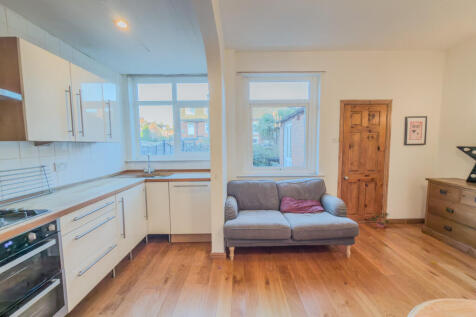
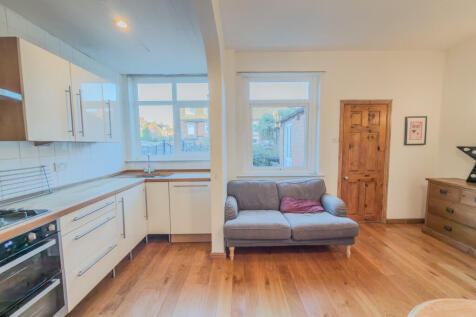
- potted plant [368,211,390,229]
